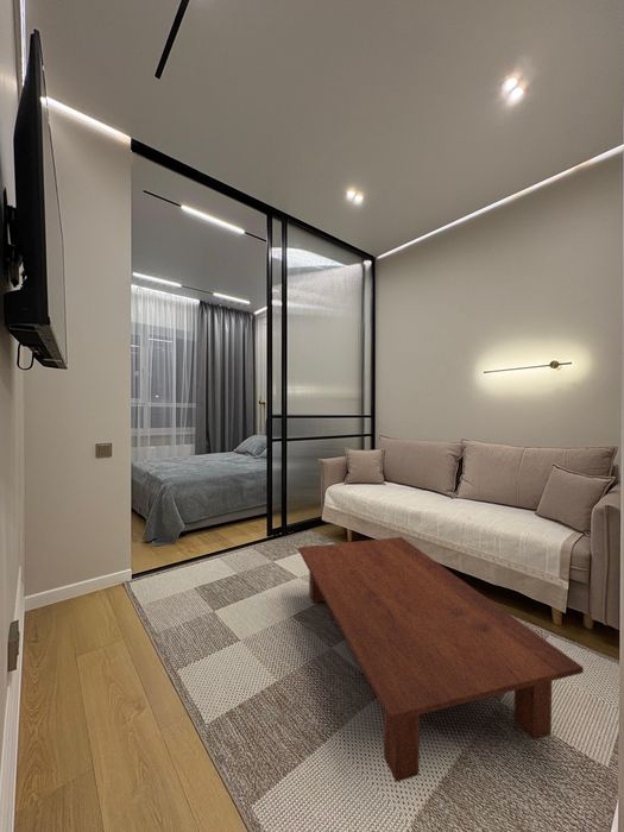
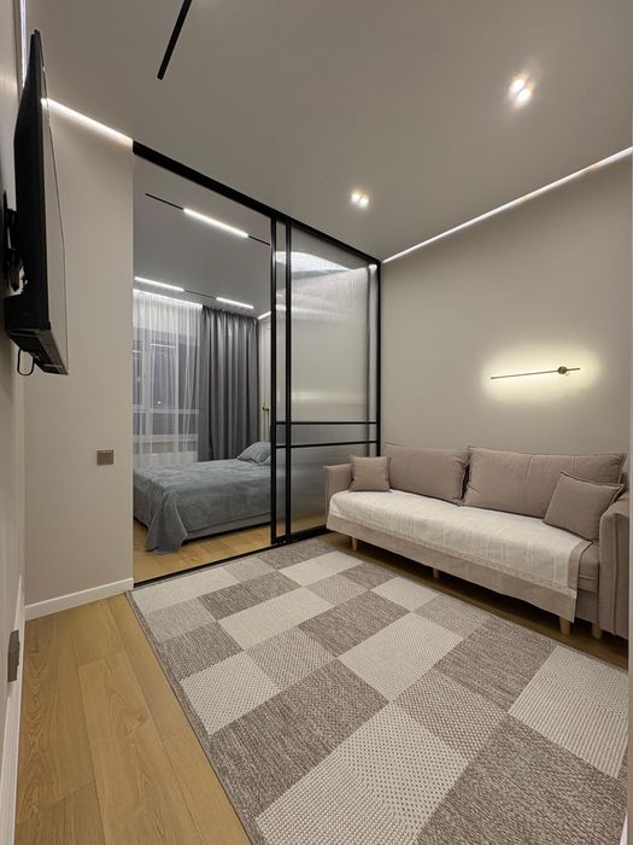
- coffee table [297,536,585,783]
